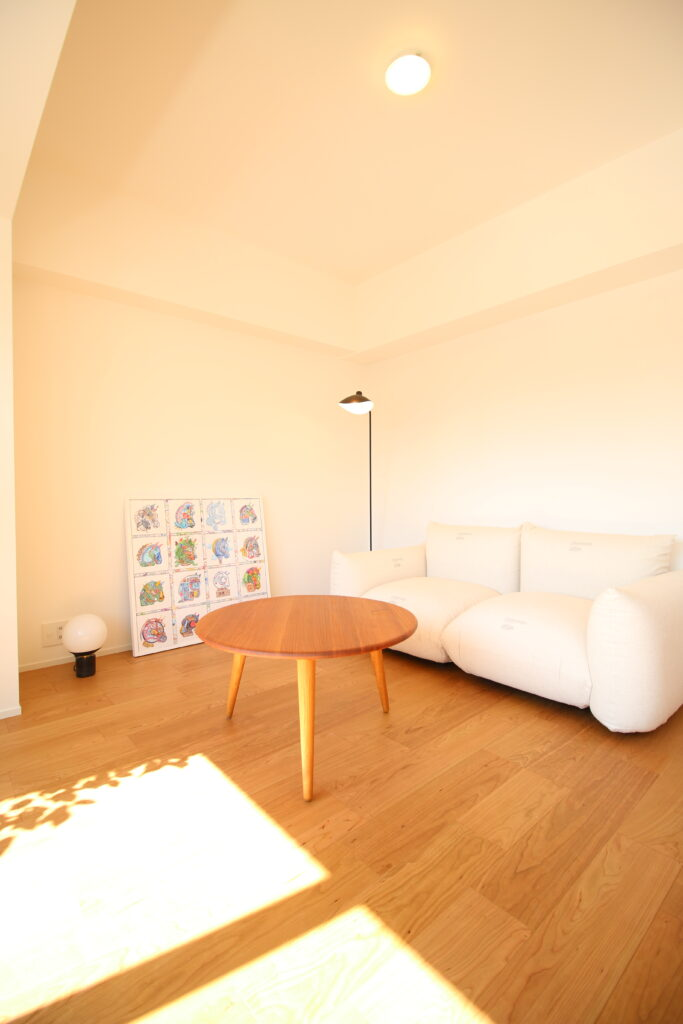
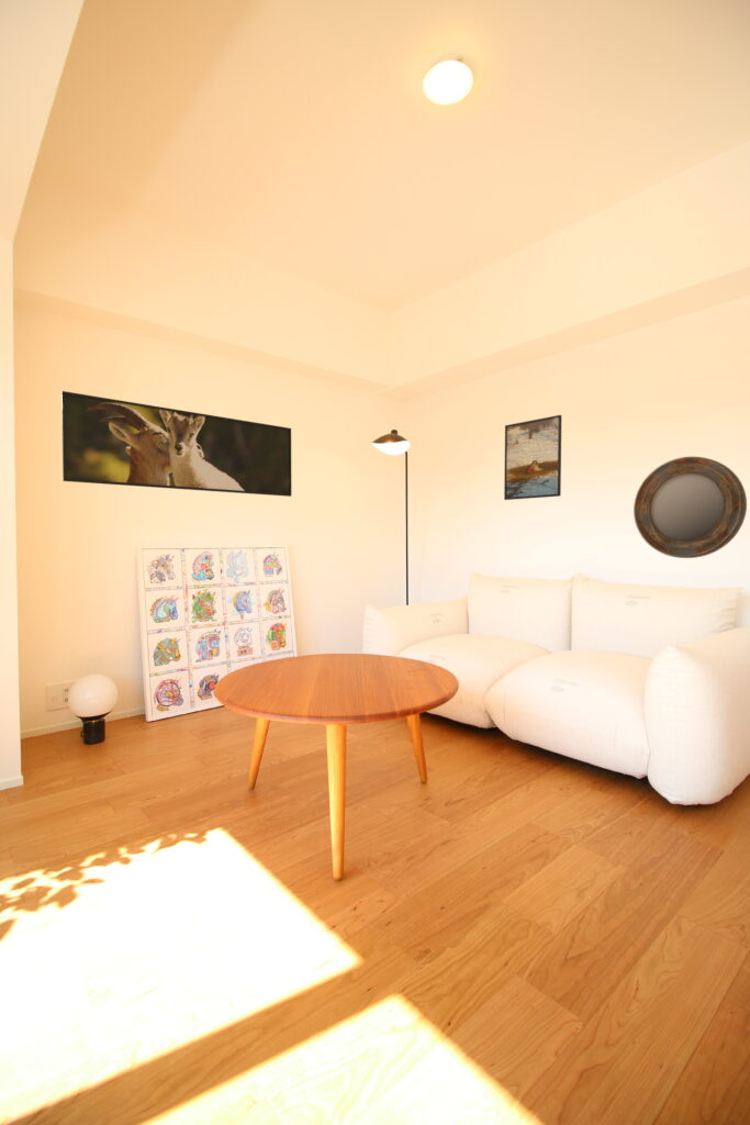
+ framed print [60,390,292,498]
+ home mirror [633,456,748,559]
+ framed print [503,414,562,501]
